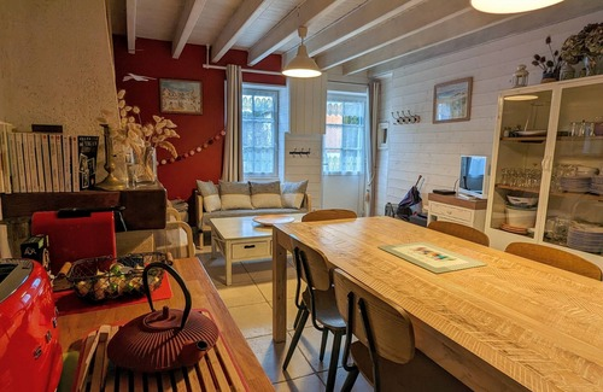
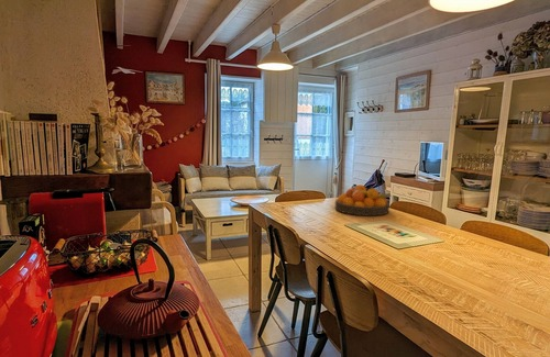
+ fruit bowl [334,183,393,216]
